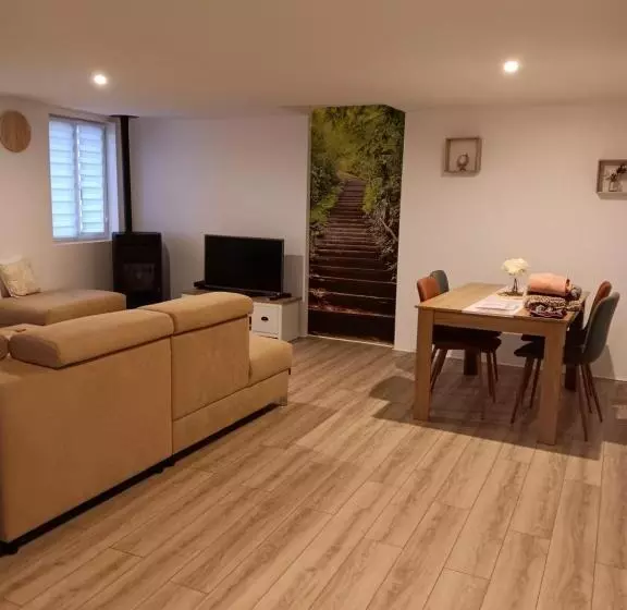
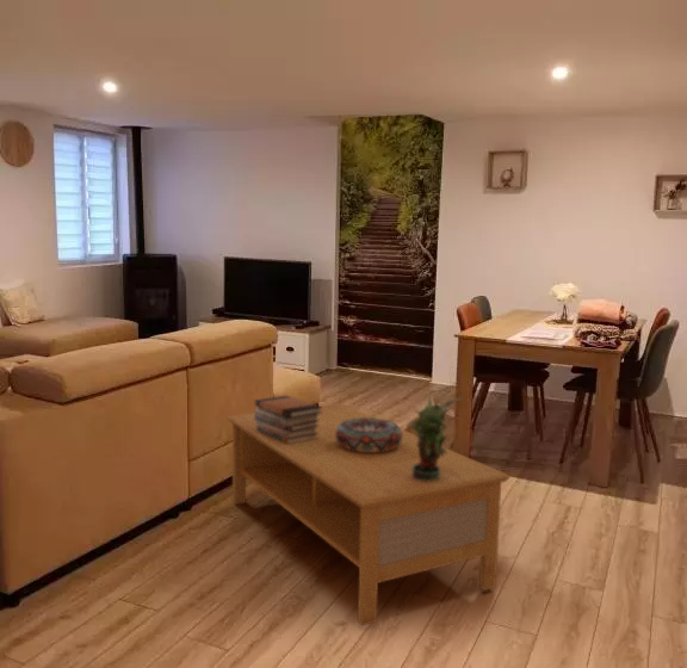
+ potted plant [408,395,464,482]
+ book stack [254,395,322,444]
+ decorative bowl [335,418,402,452]
+ coffee table [225,402,512,626]
